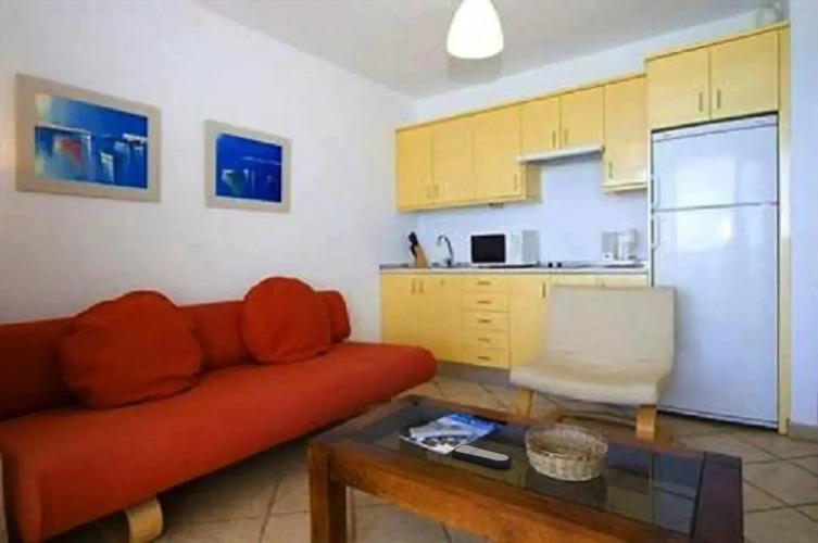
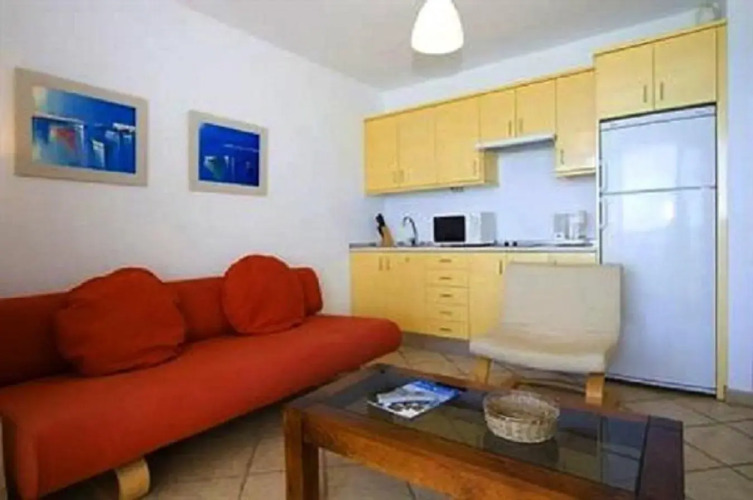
- remote control [451,443,513,469]
